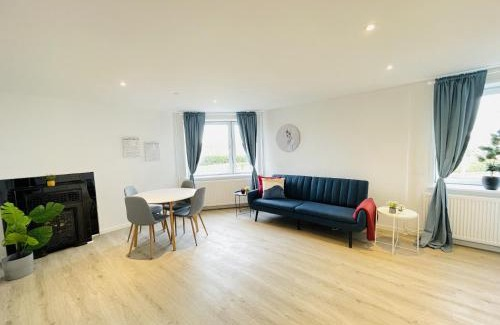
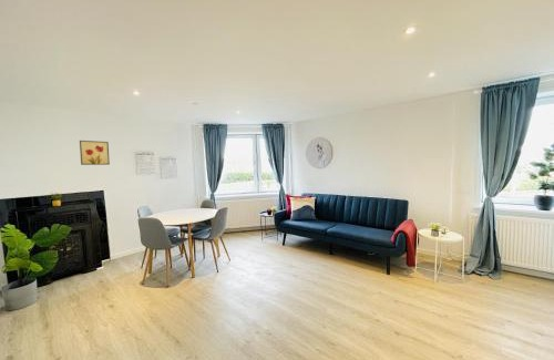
+ wall art [79,140,111,166]
